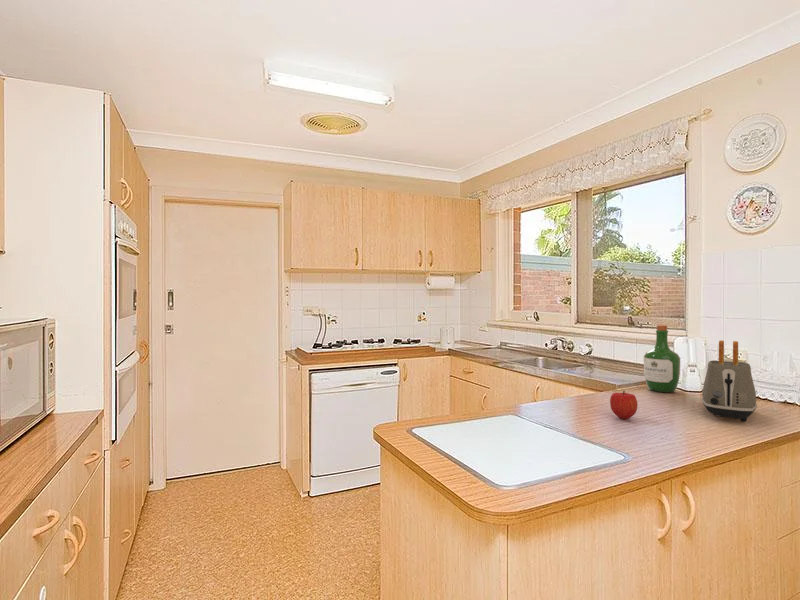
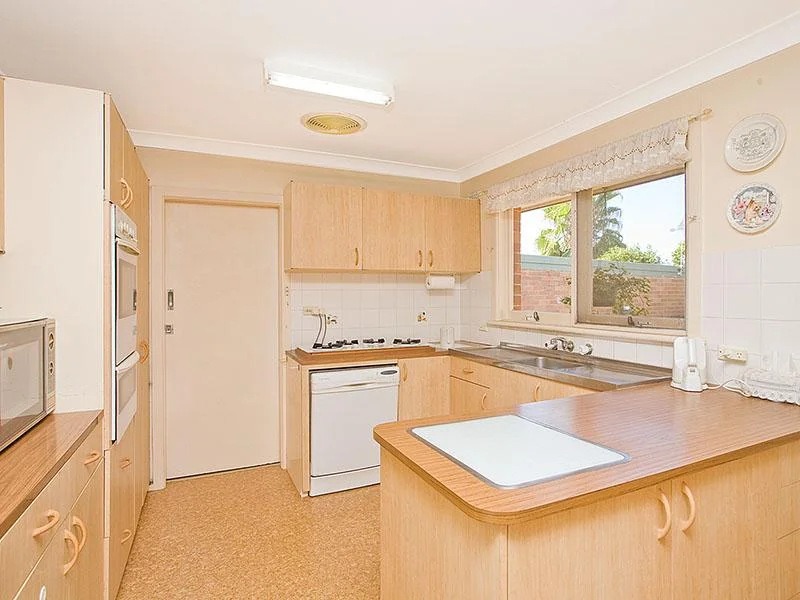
- wine bottle [643,323,681,393]
- toaster [700,339,758,423]
- fruit [609,389,639,420]
